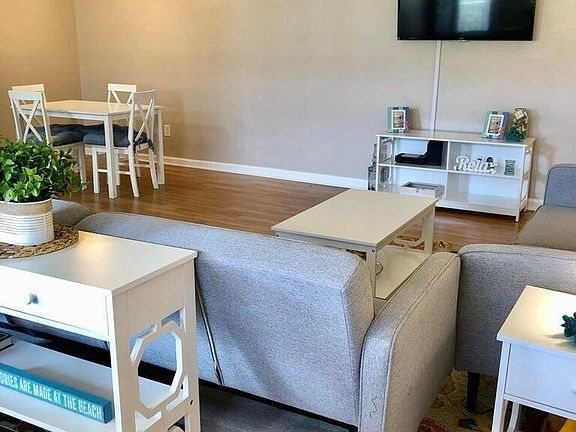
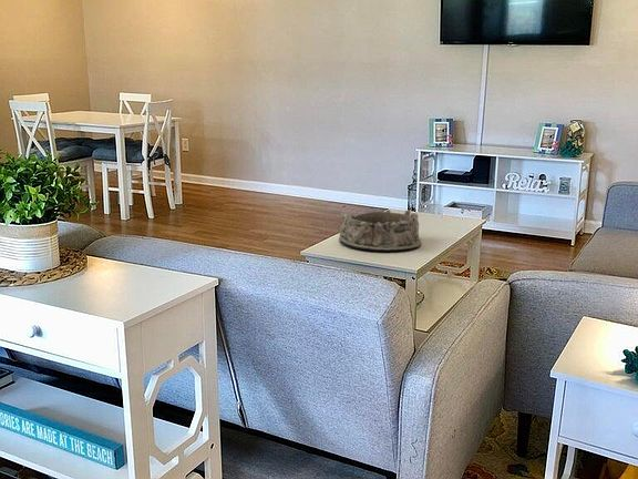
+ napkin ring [338,208,422,253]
